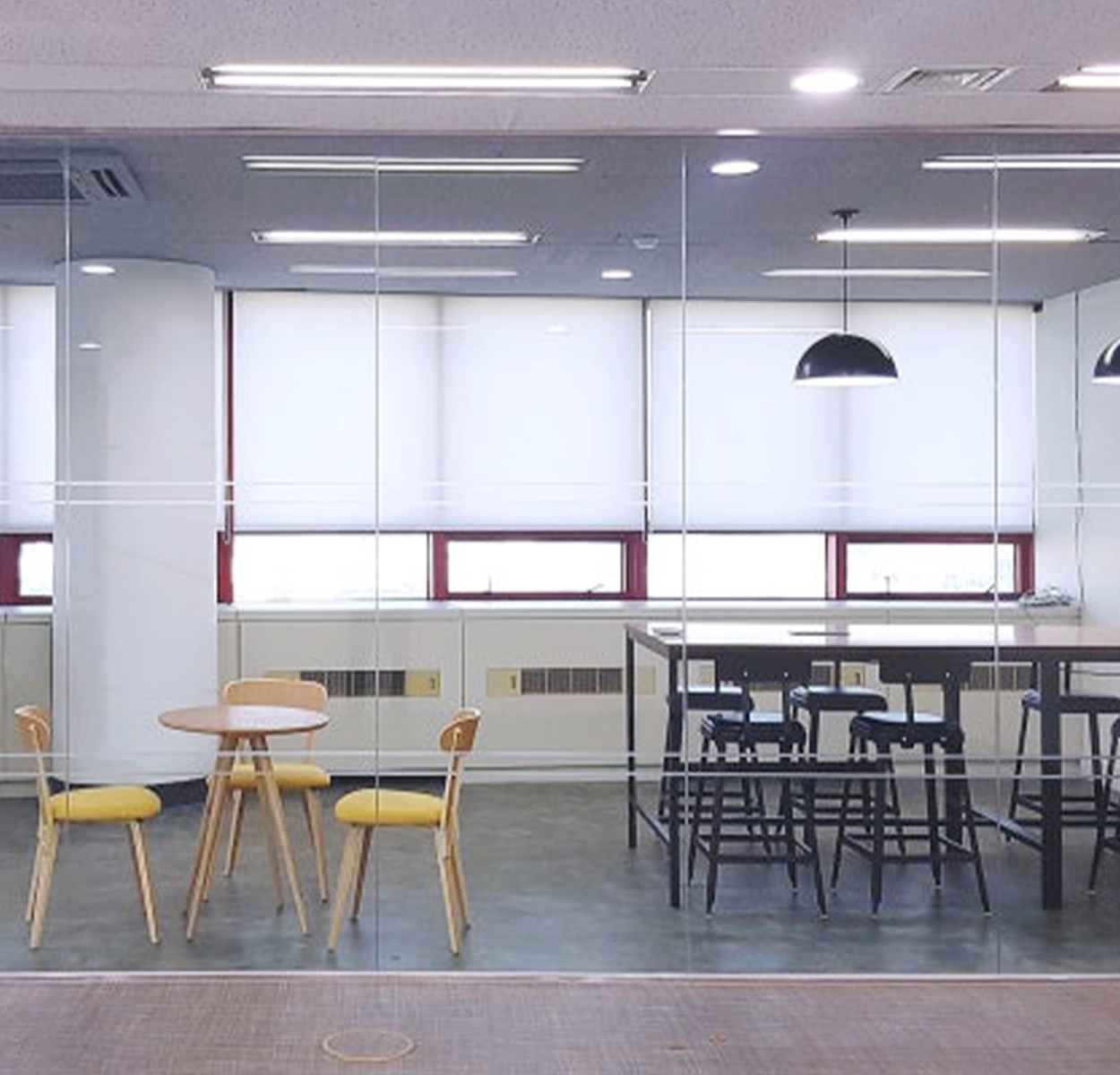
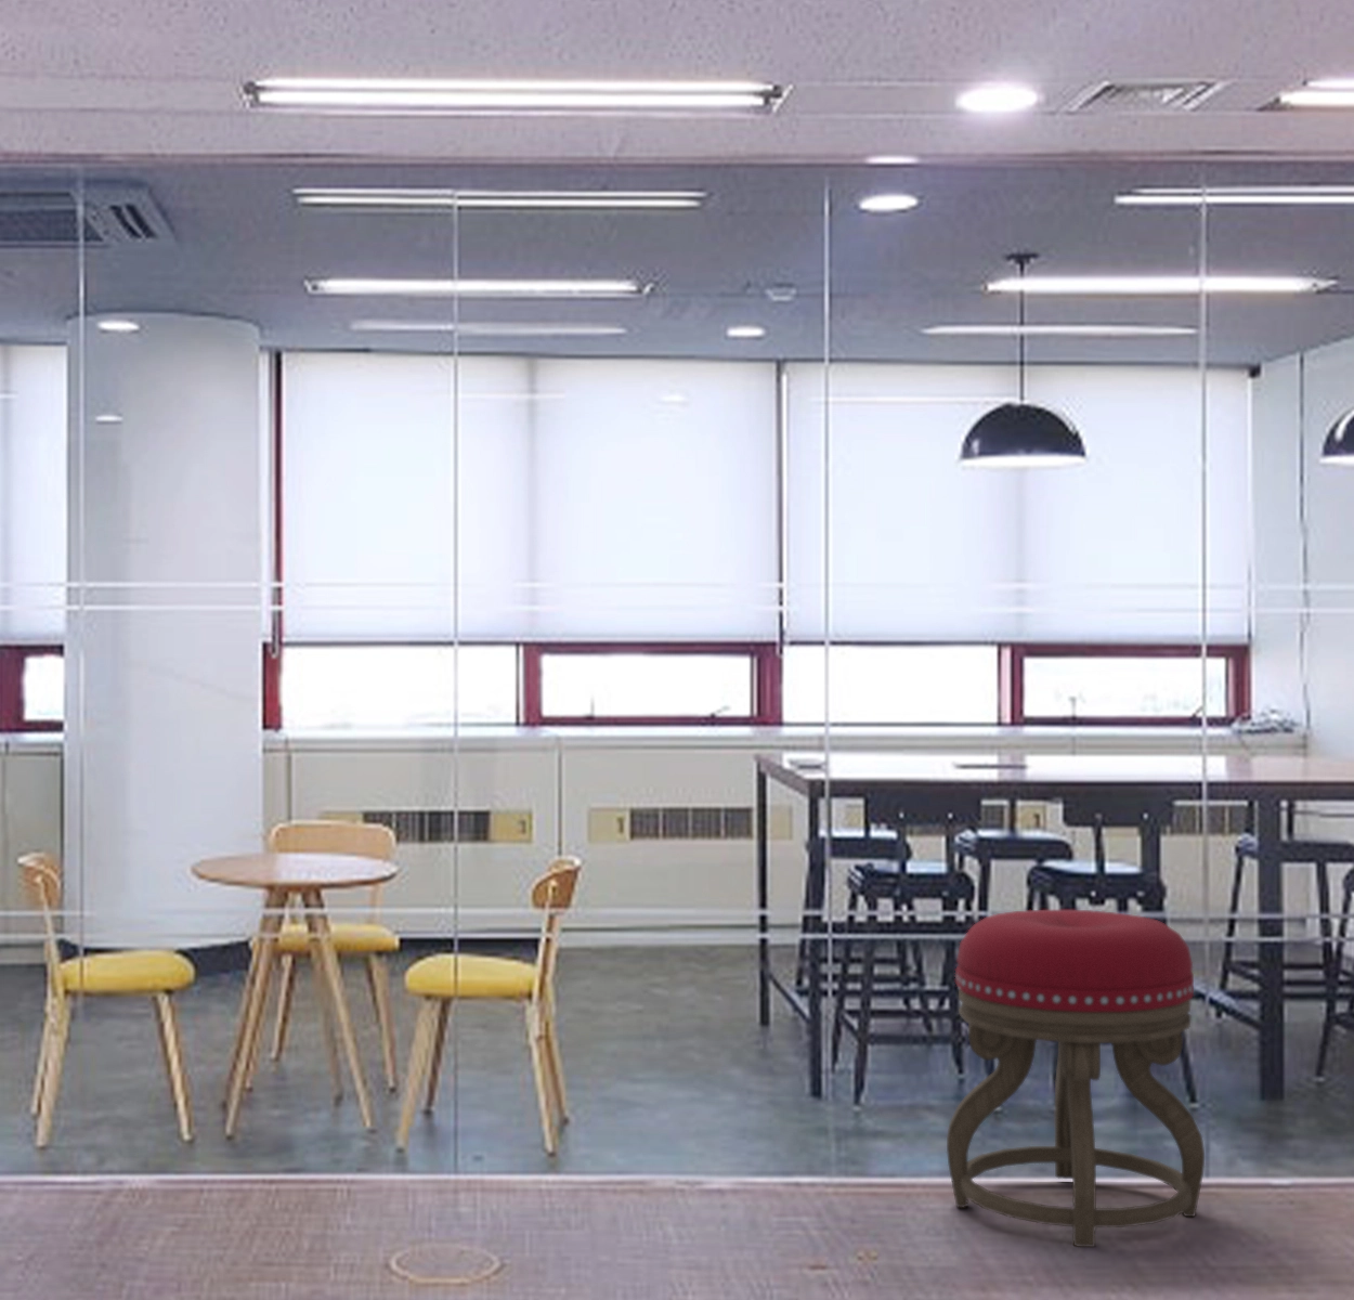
+ stool [945,909,1205,1248]
